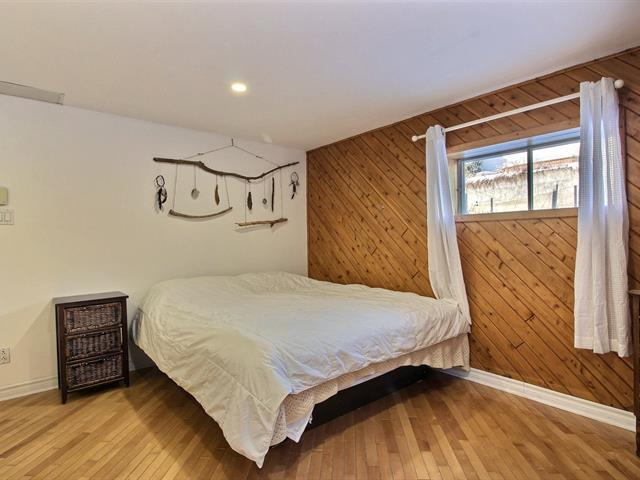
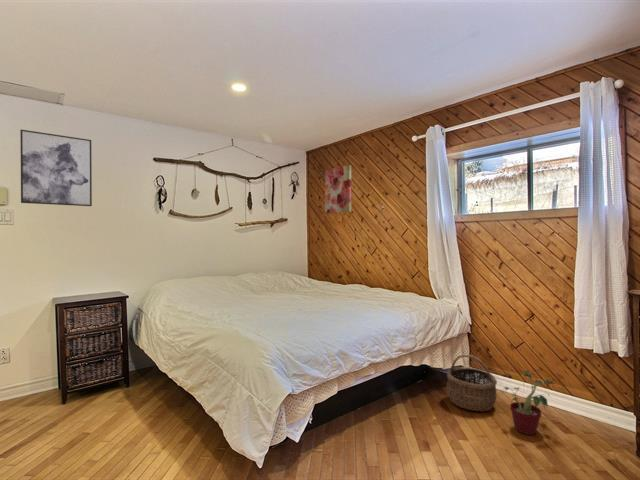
+ wall art [324,164,352,214]
+ wicker basket [446,354,498,412]
+ wall art [19,129,93,207]
+ potted plant [503,369,557,436]
